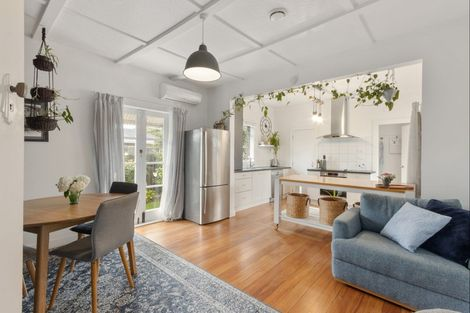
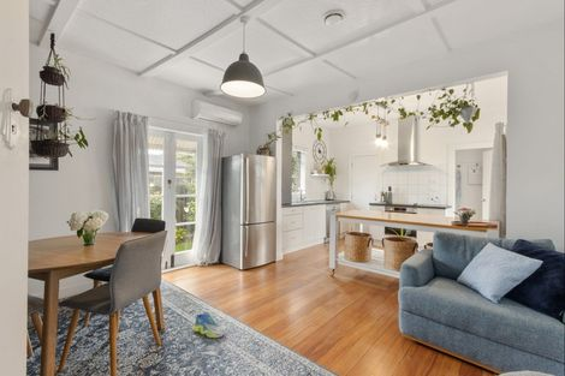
+ sneaker [192,311,226,339]
